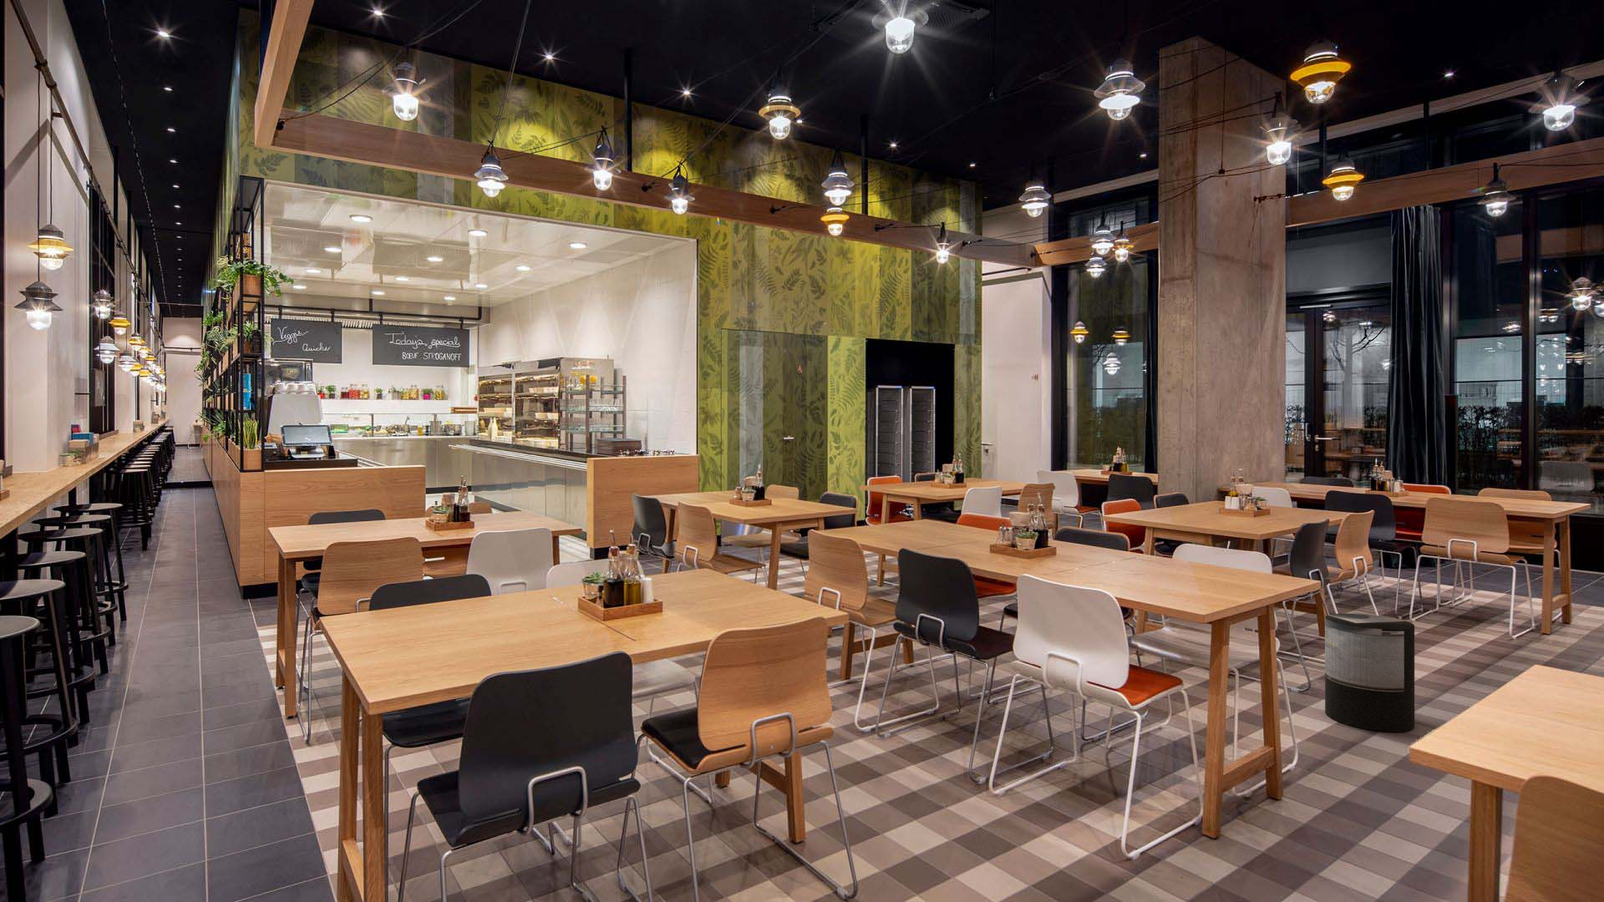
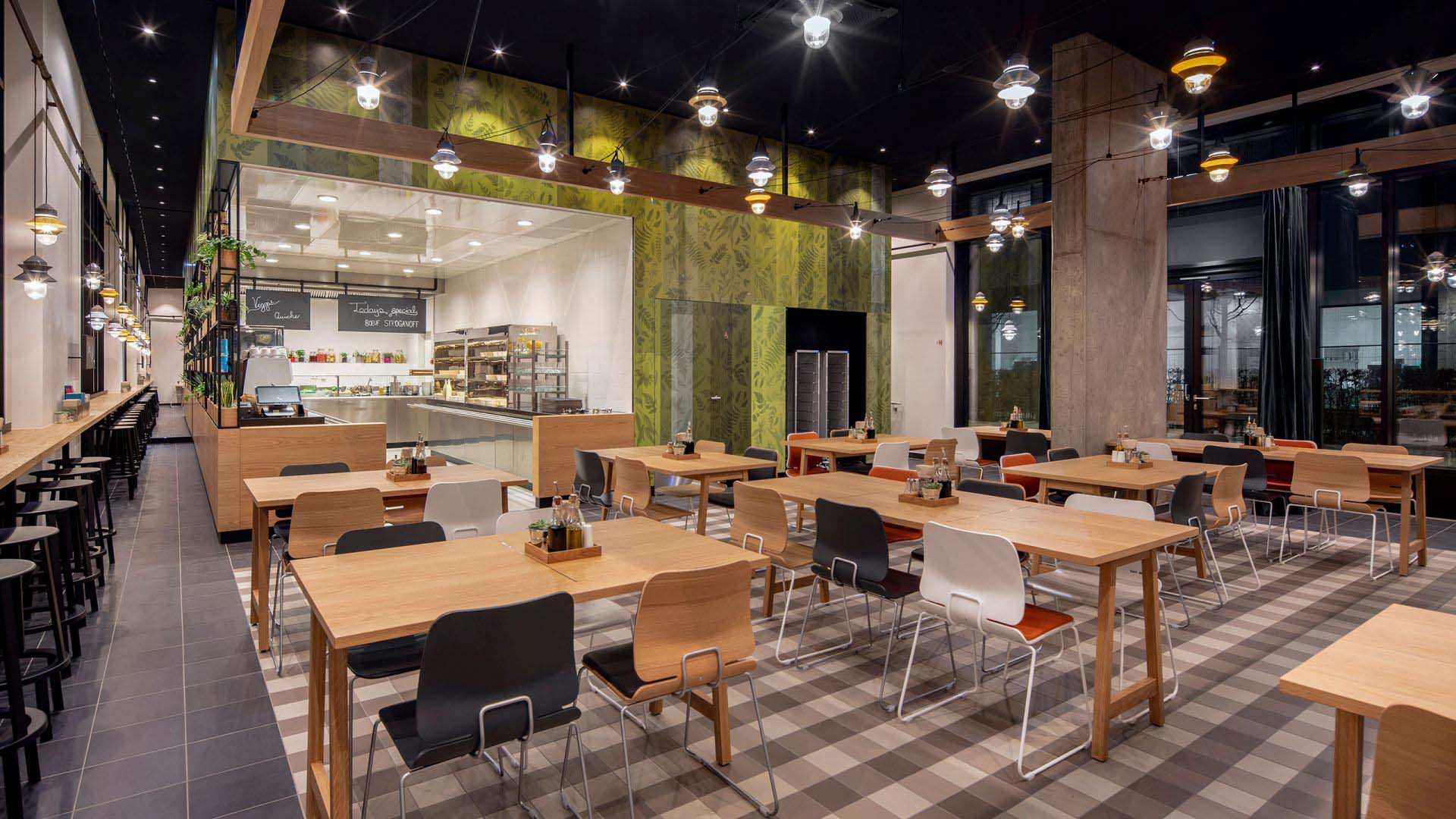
- trash can [1324,612,1416,732]
